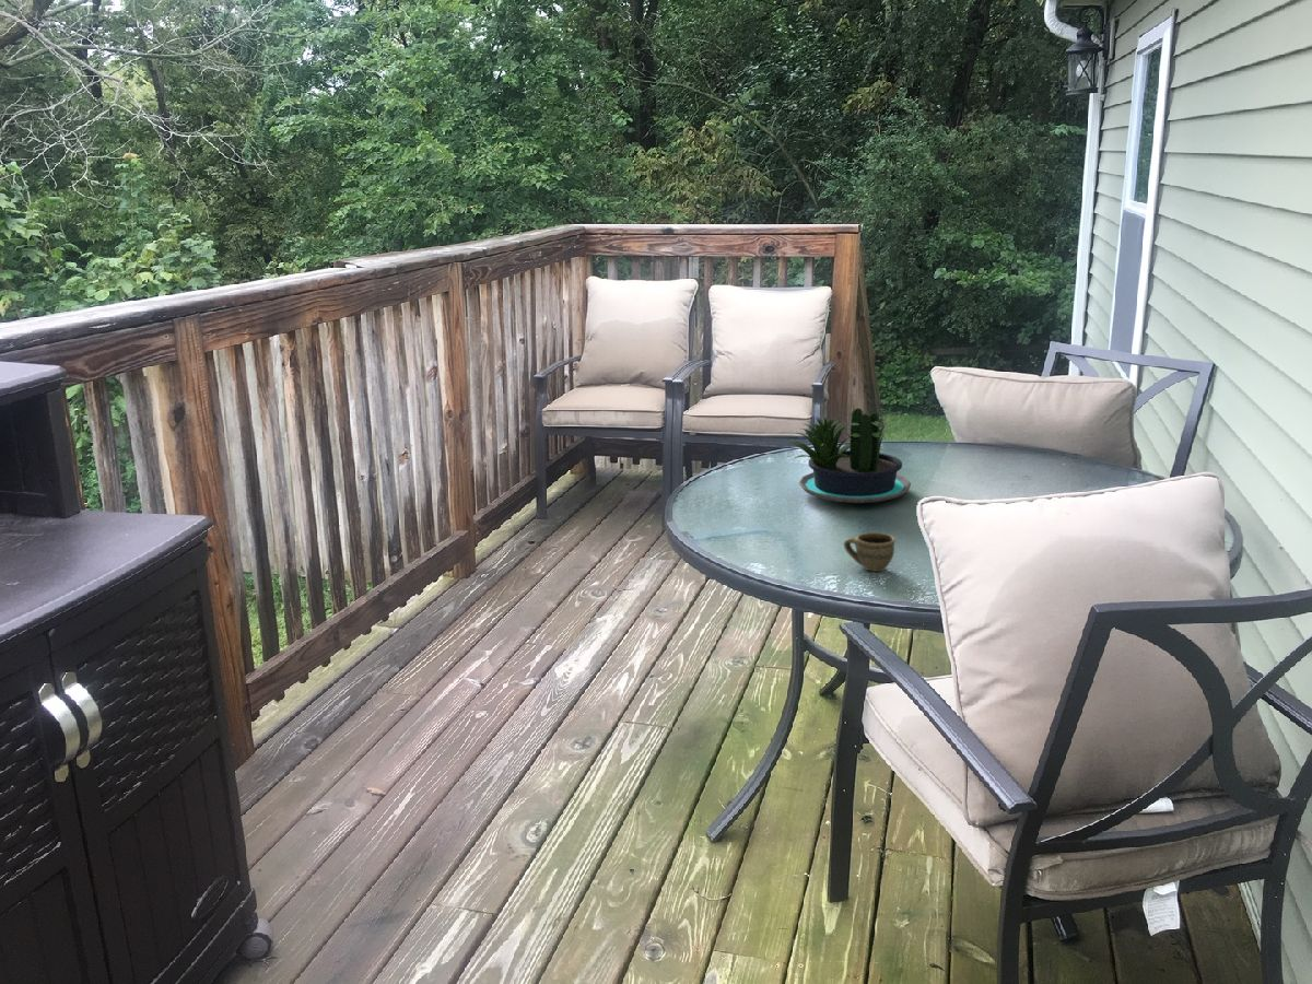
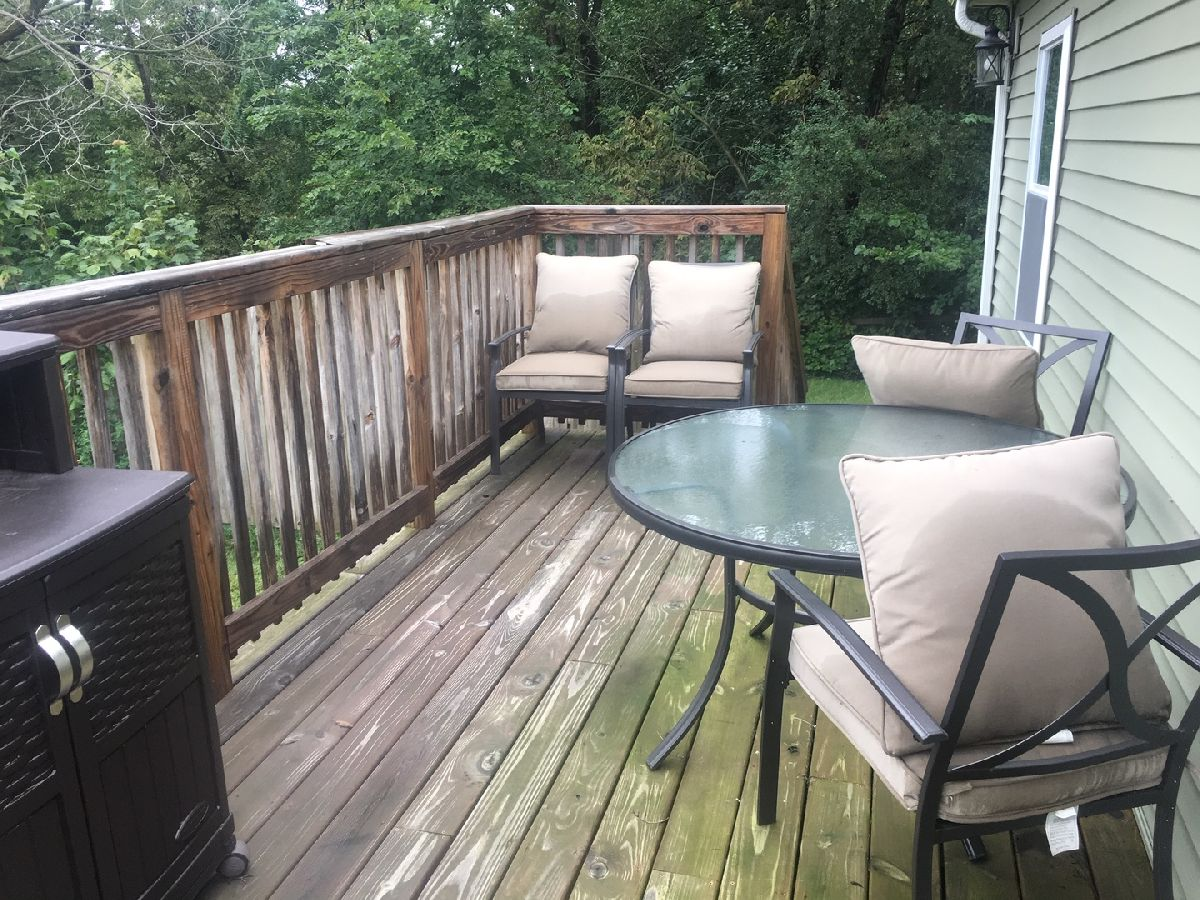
- potted plant [785,407,912,504]
- cup [843,531,897,573]
